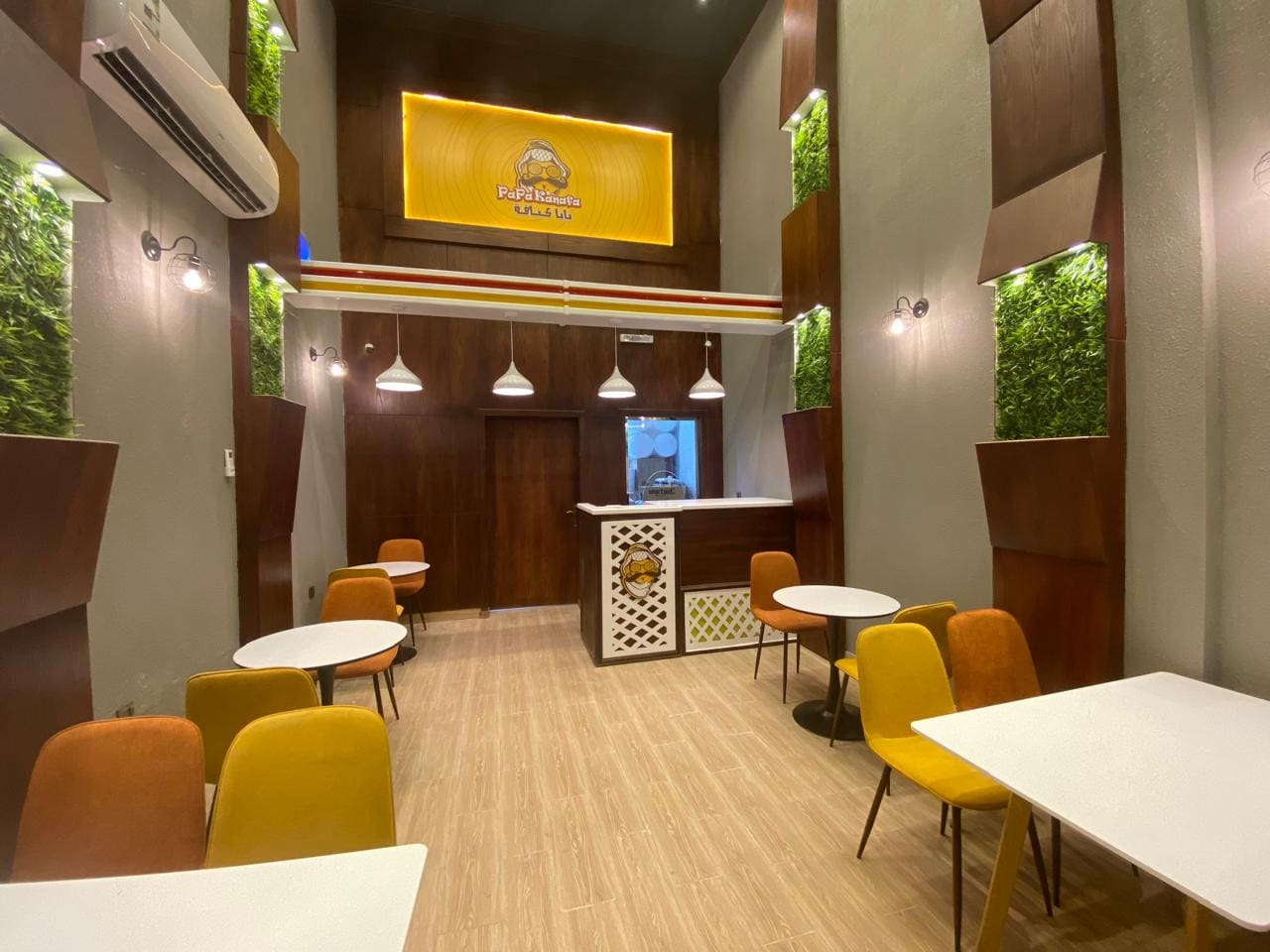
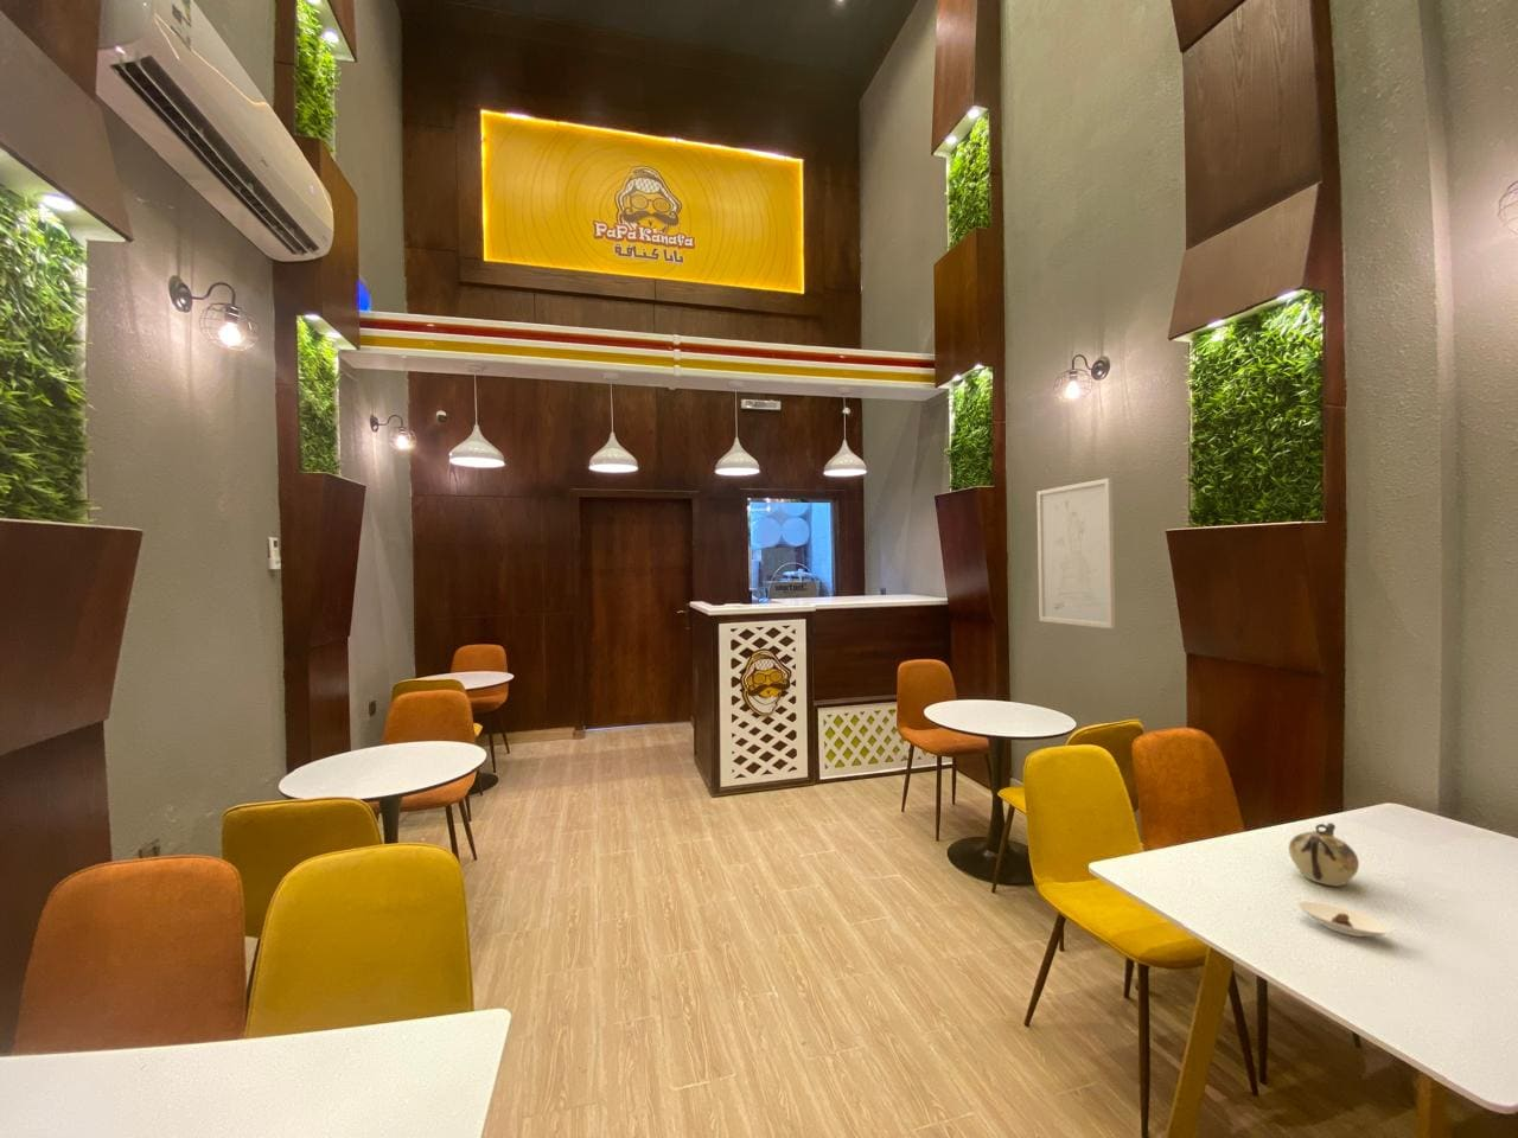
+ wall art [1035,478,1116,630]
+ teapot [1289,821,1360,887]
+ saucer [1296,900,1394,937]
